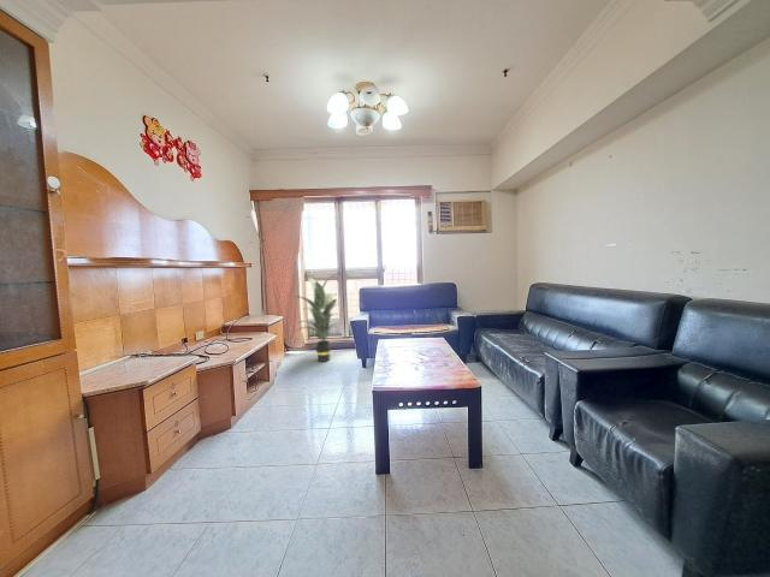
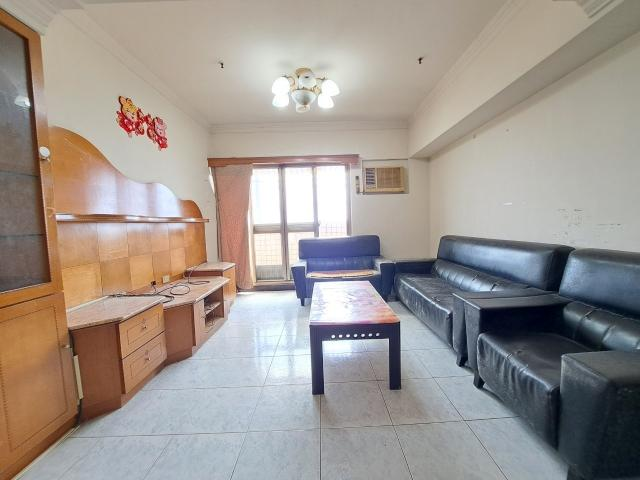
- indoor plant [288,268,344,363]
